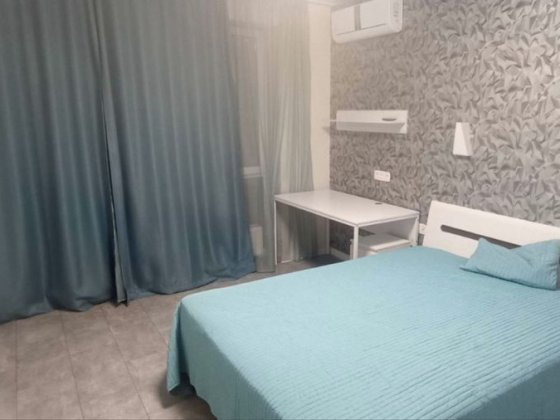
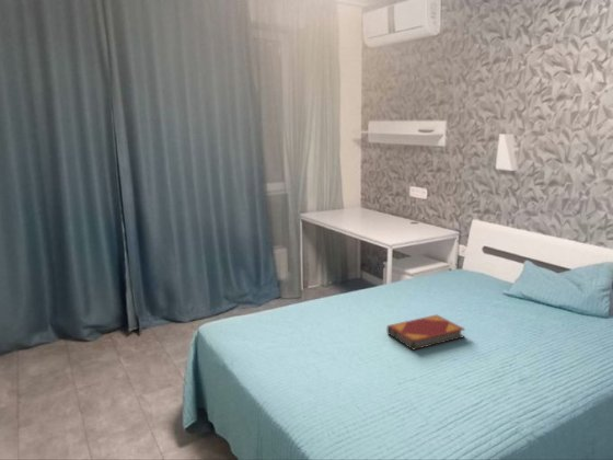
+ hardback book [386,313,466,352]
